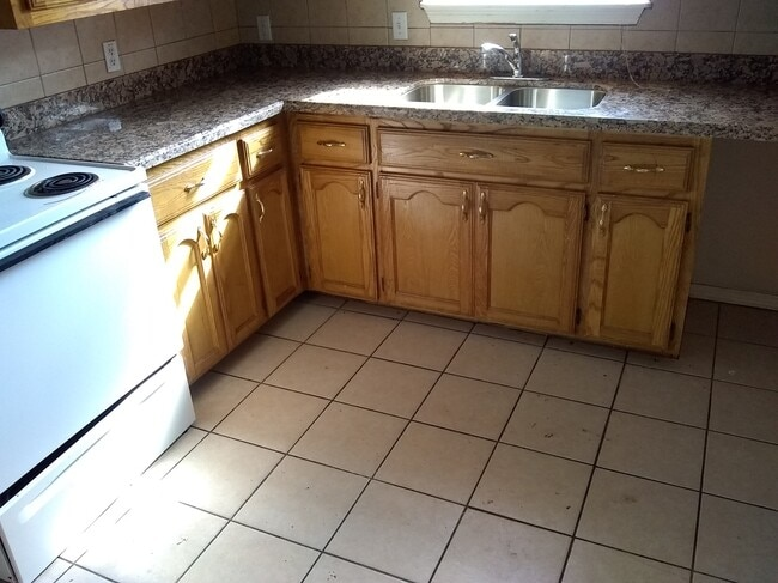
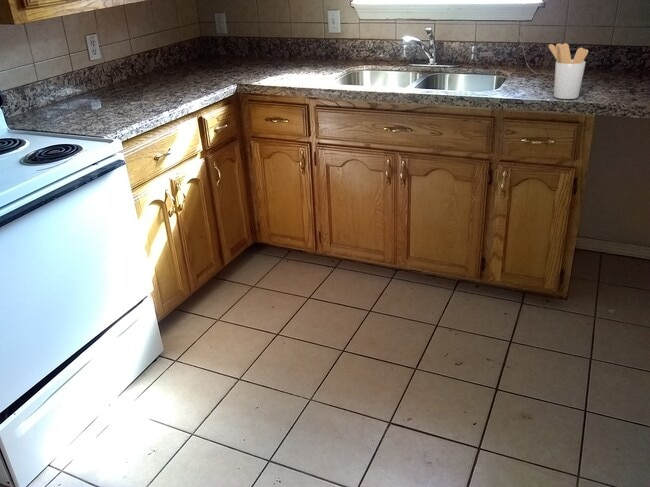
+ utensil holder [548,42,589,100]
